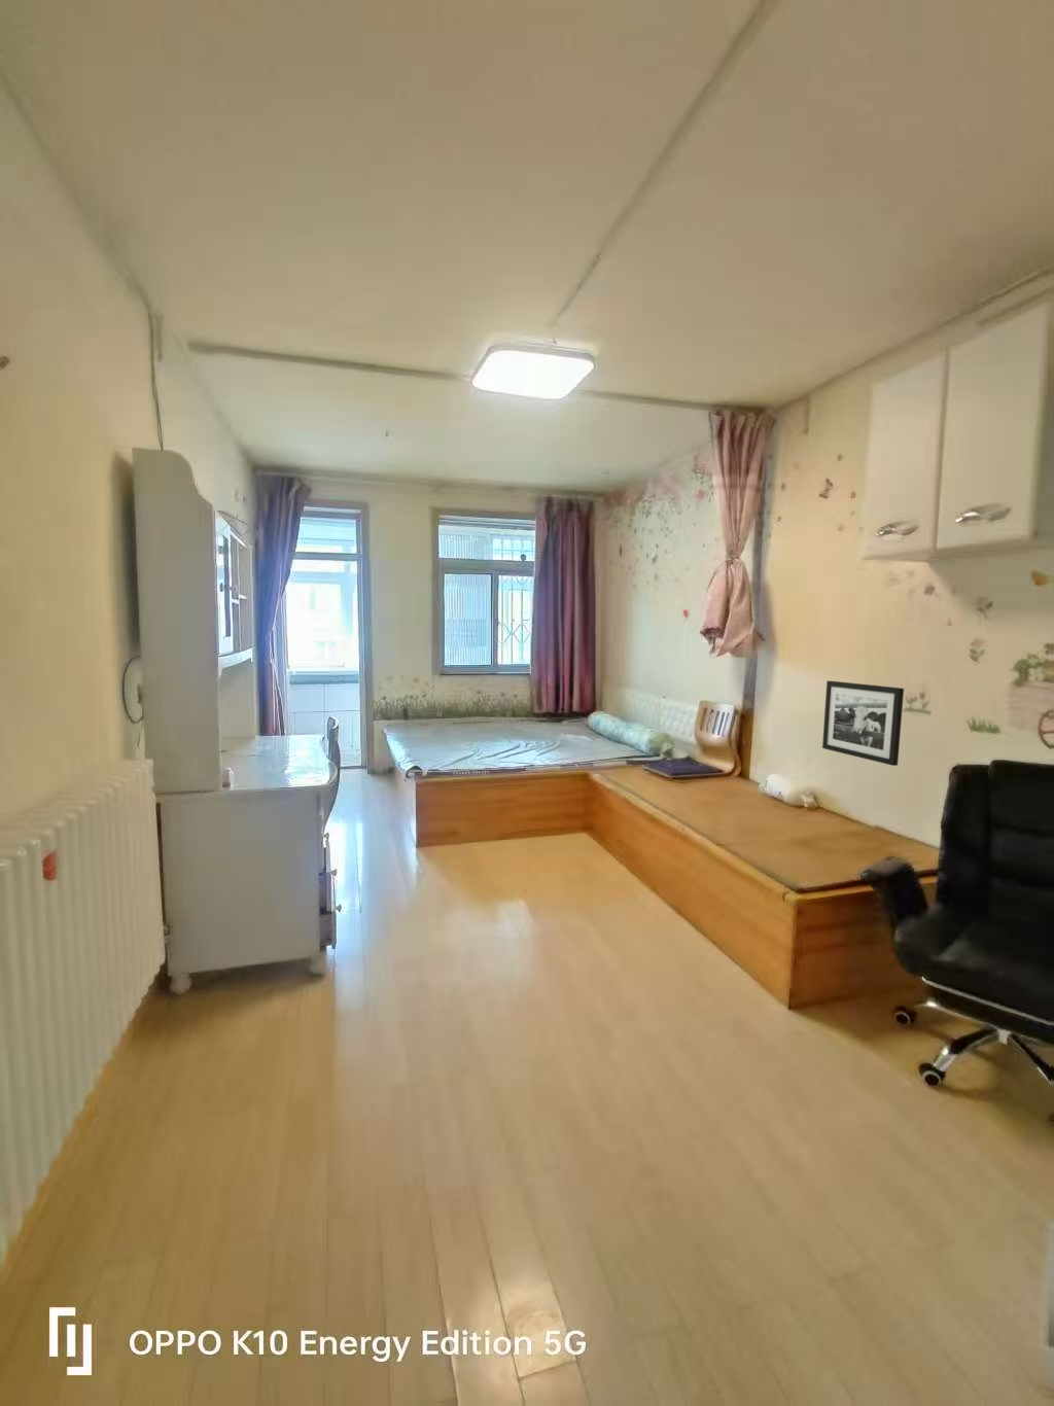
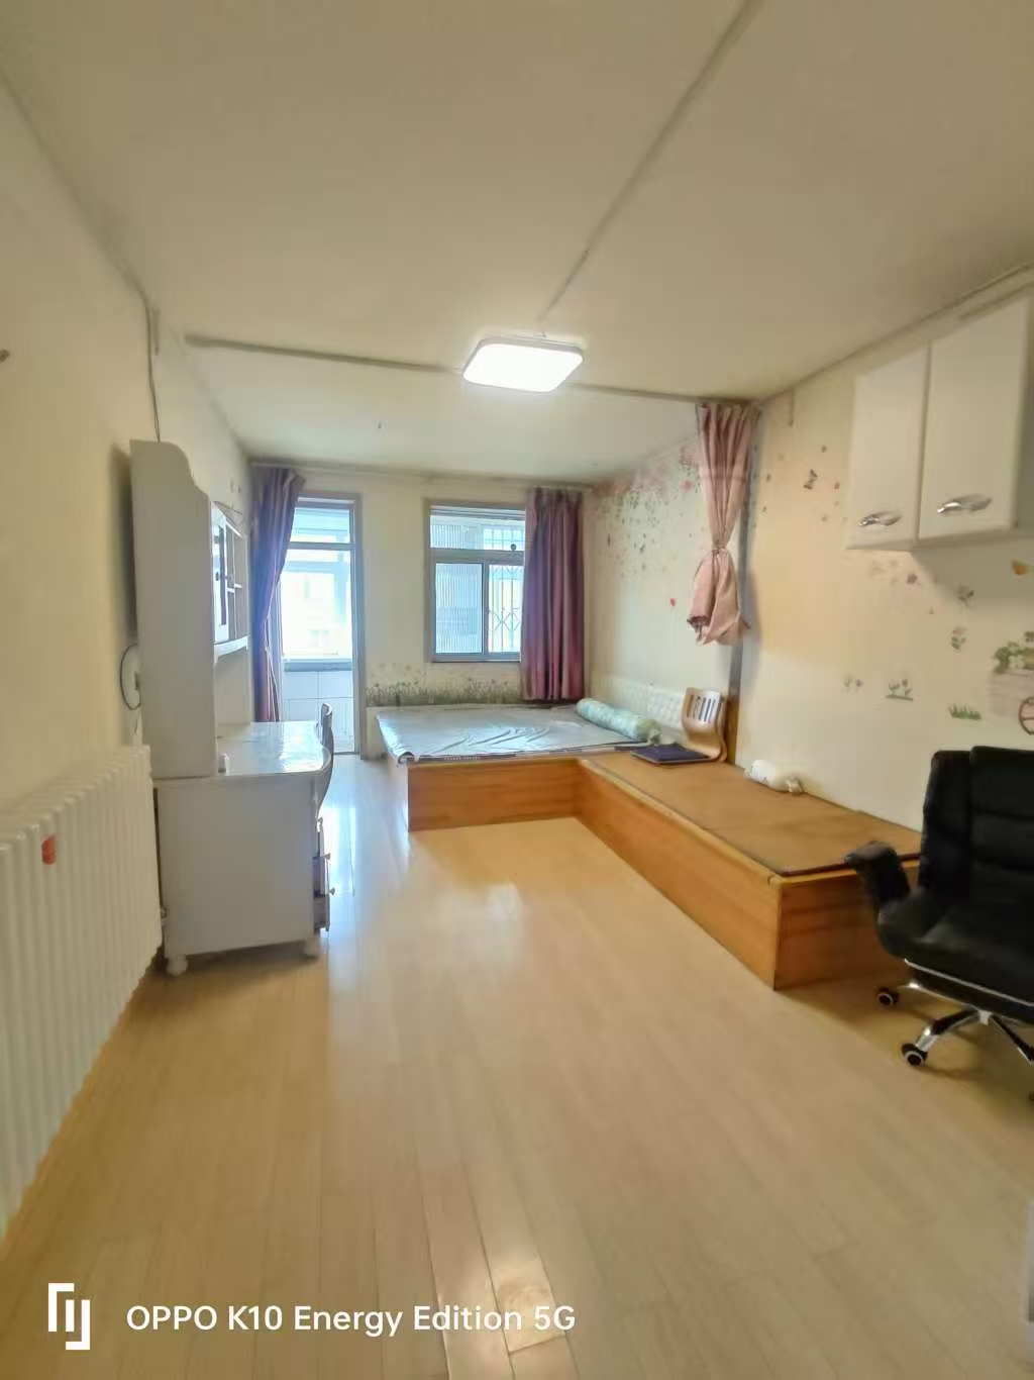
- picture frame [822,681,905,767]
